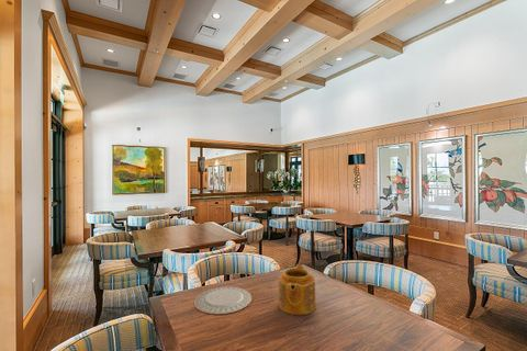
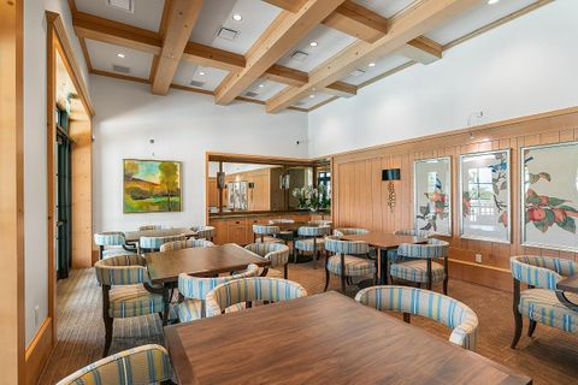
- chinaware [193,285,253,315]
- teapot [278,263,317,316]
